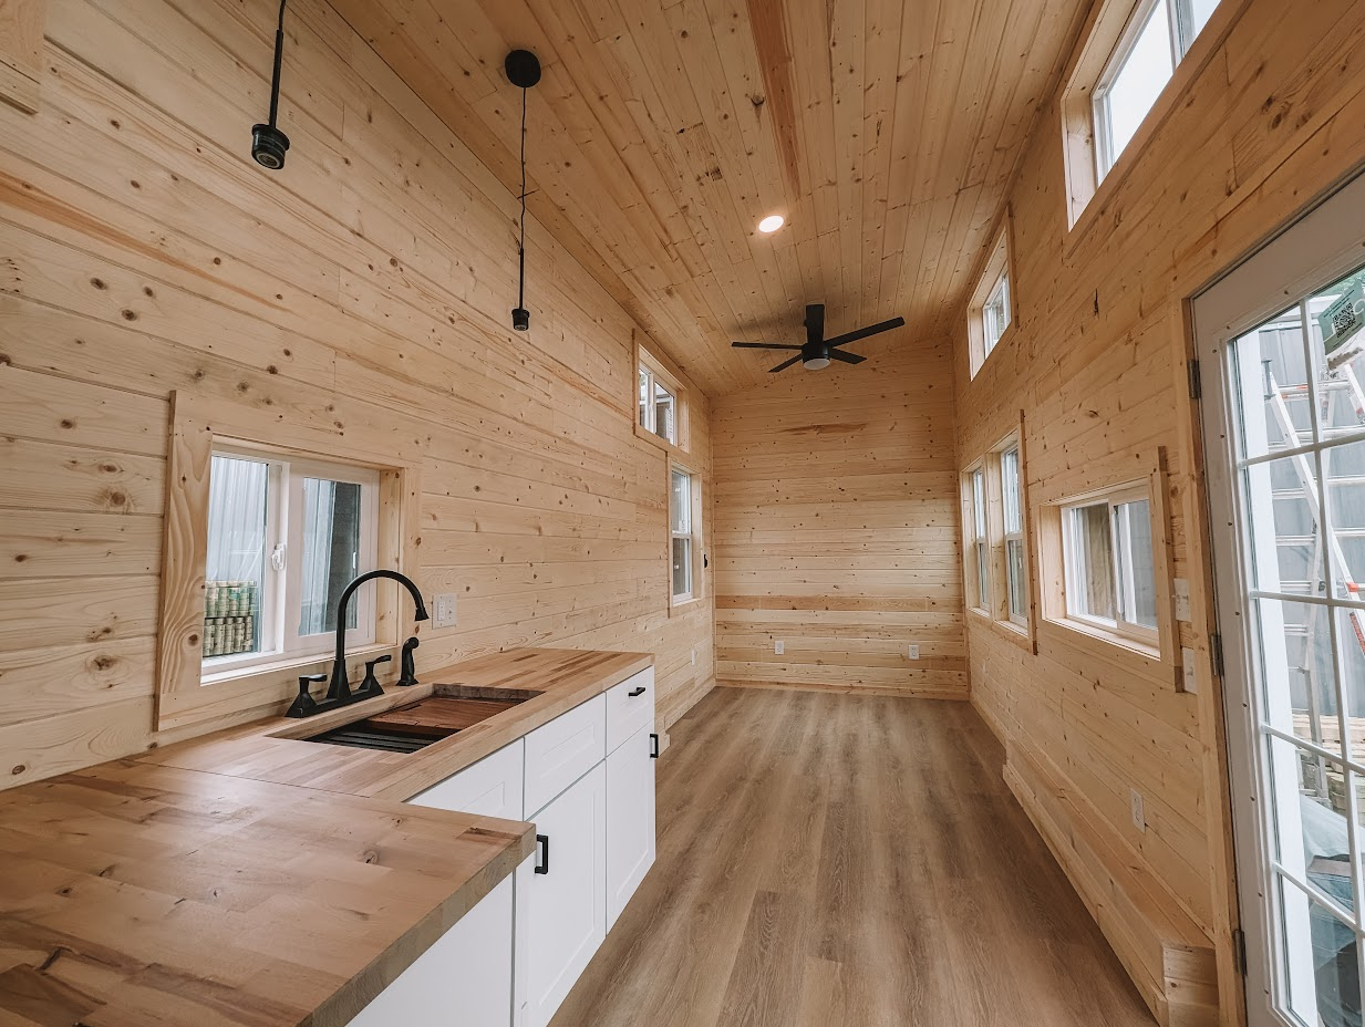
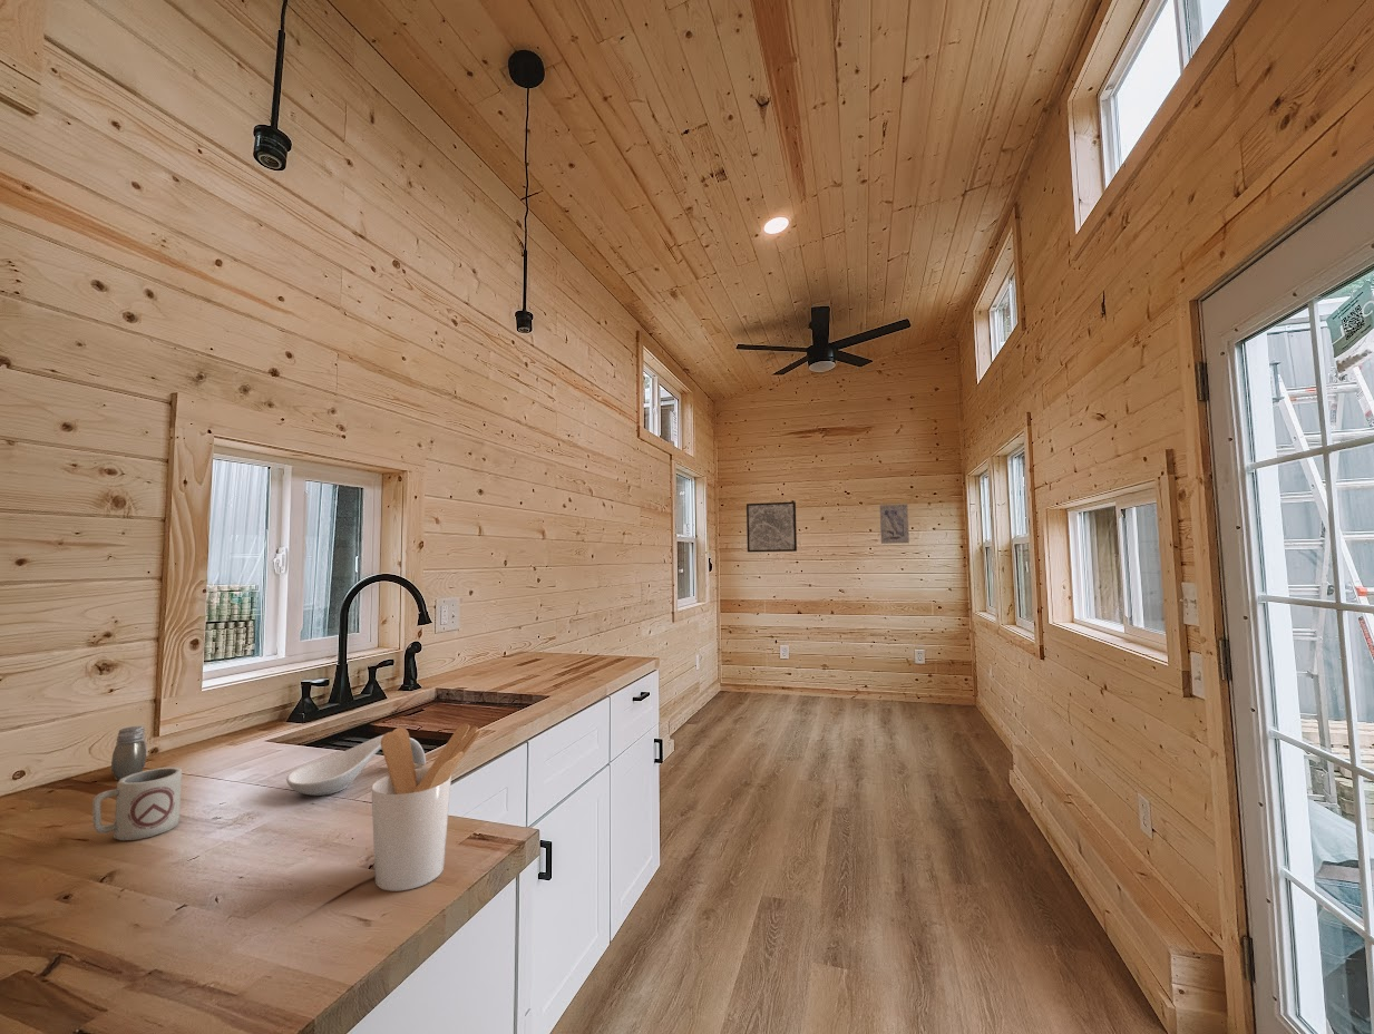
+ cup [91,767,183,841]
+ wall art [746,500,798,553]
+ spoon rest [285,733,427,797]
+ salt and pepper shaker [110,725,148,781]
+ utensil holder [371,722,483,892]
+ wall art [879,503,910,545]
